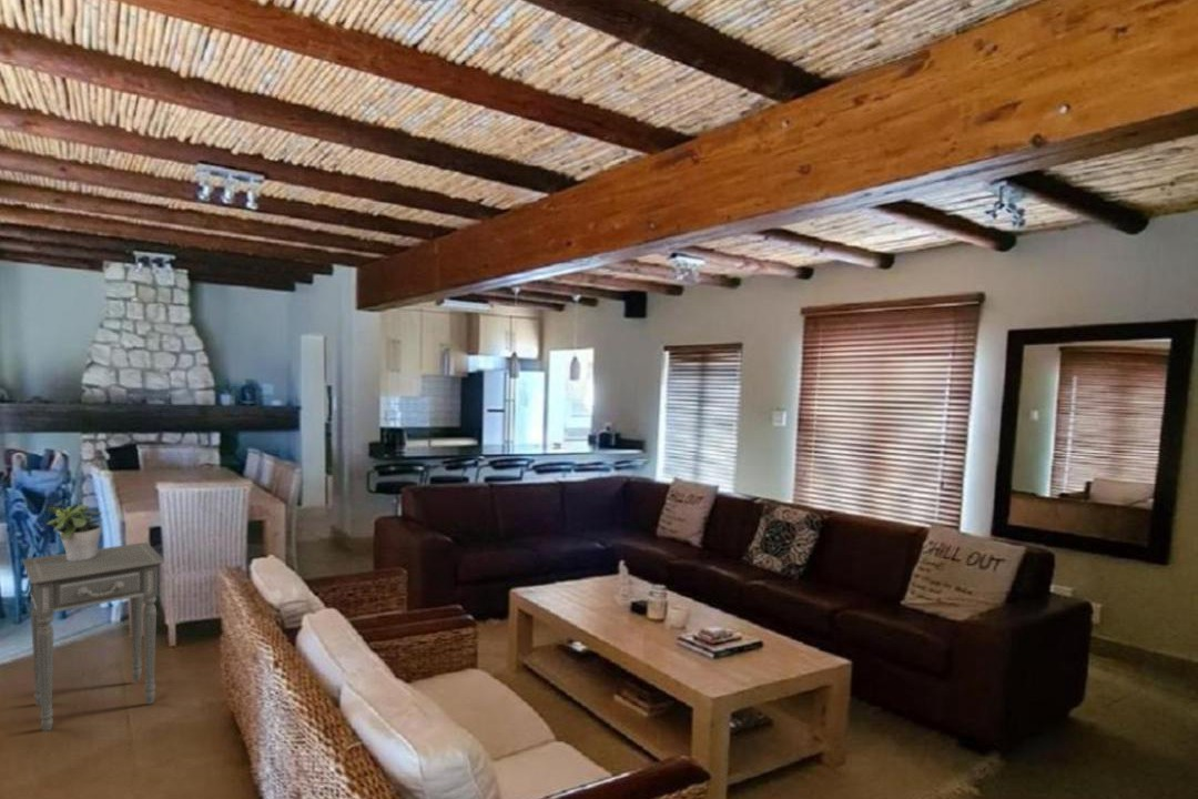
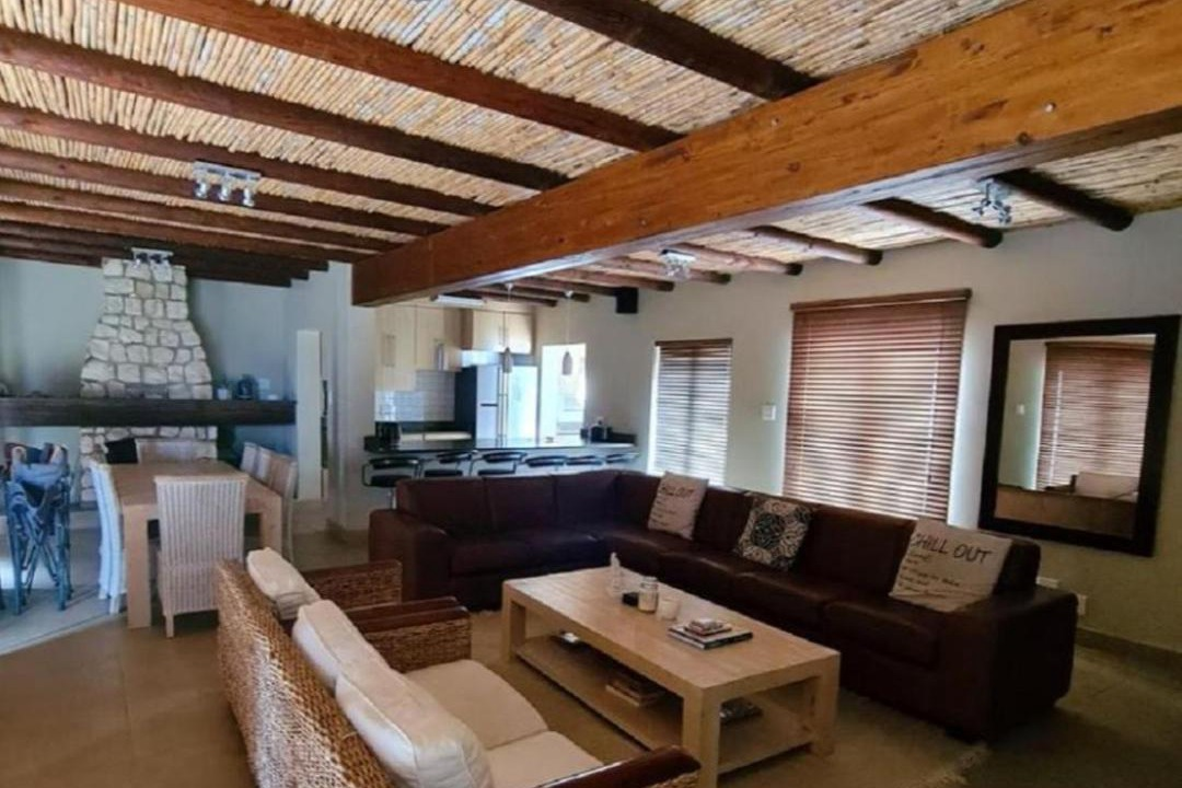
- side table [22,542,165,732]
- potted plant [45,500,104,560]
